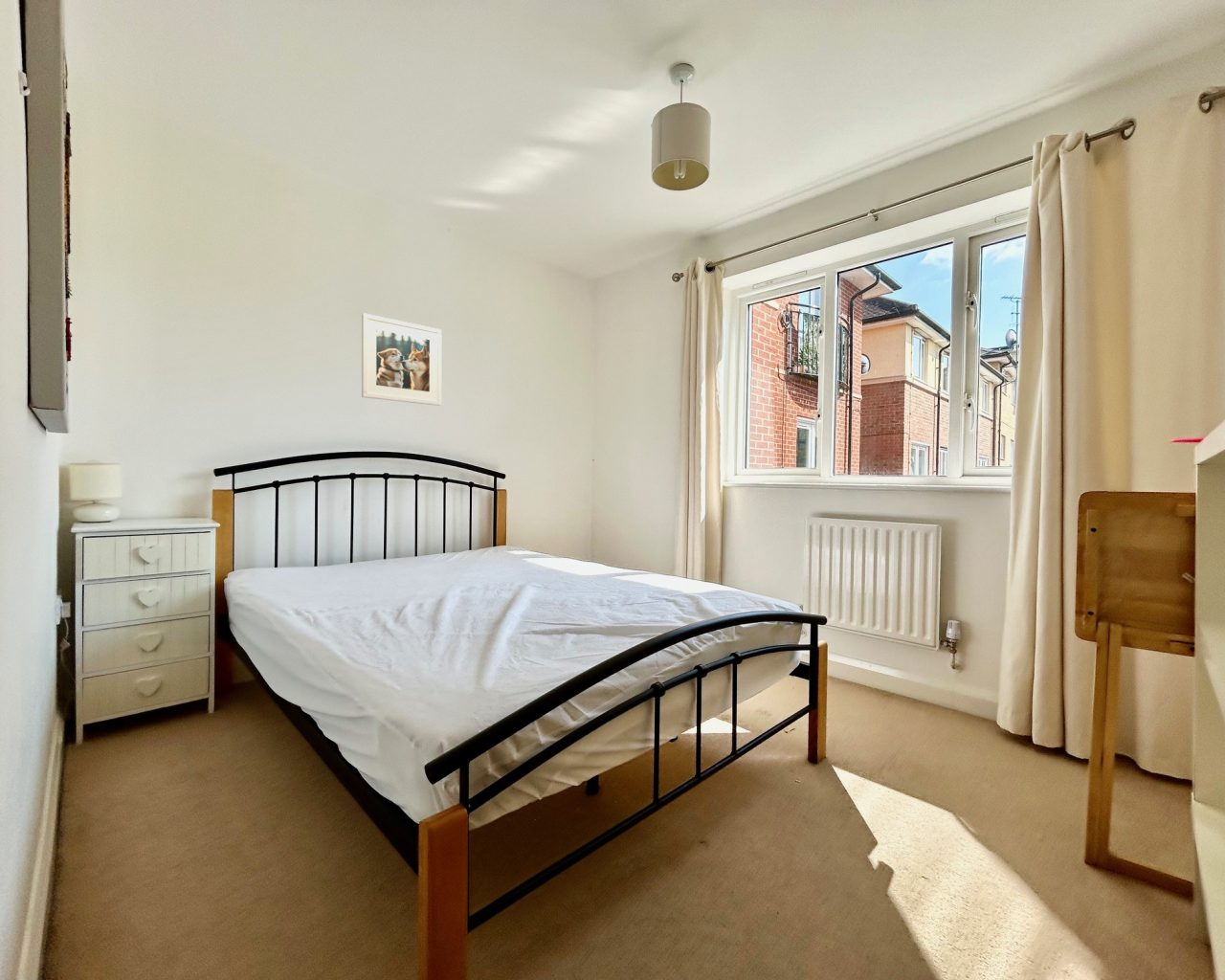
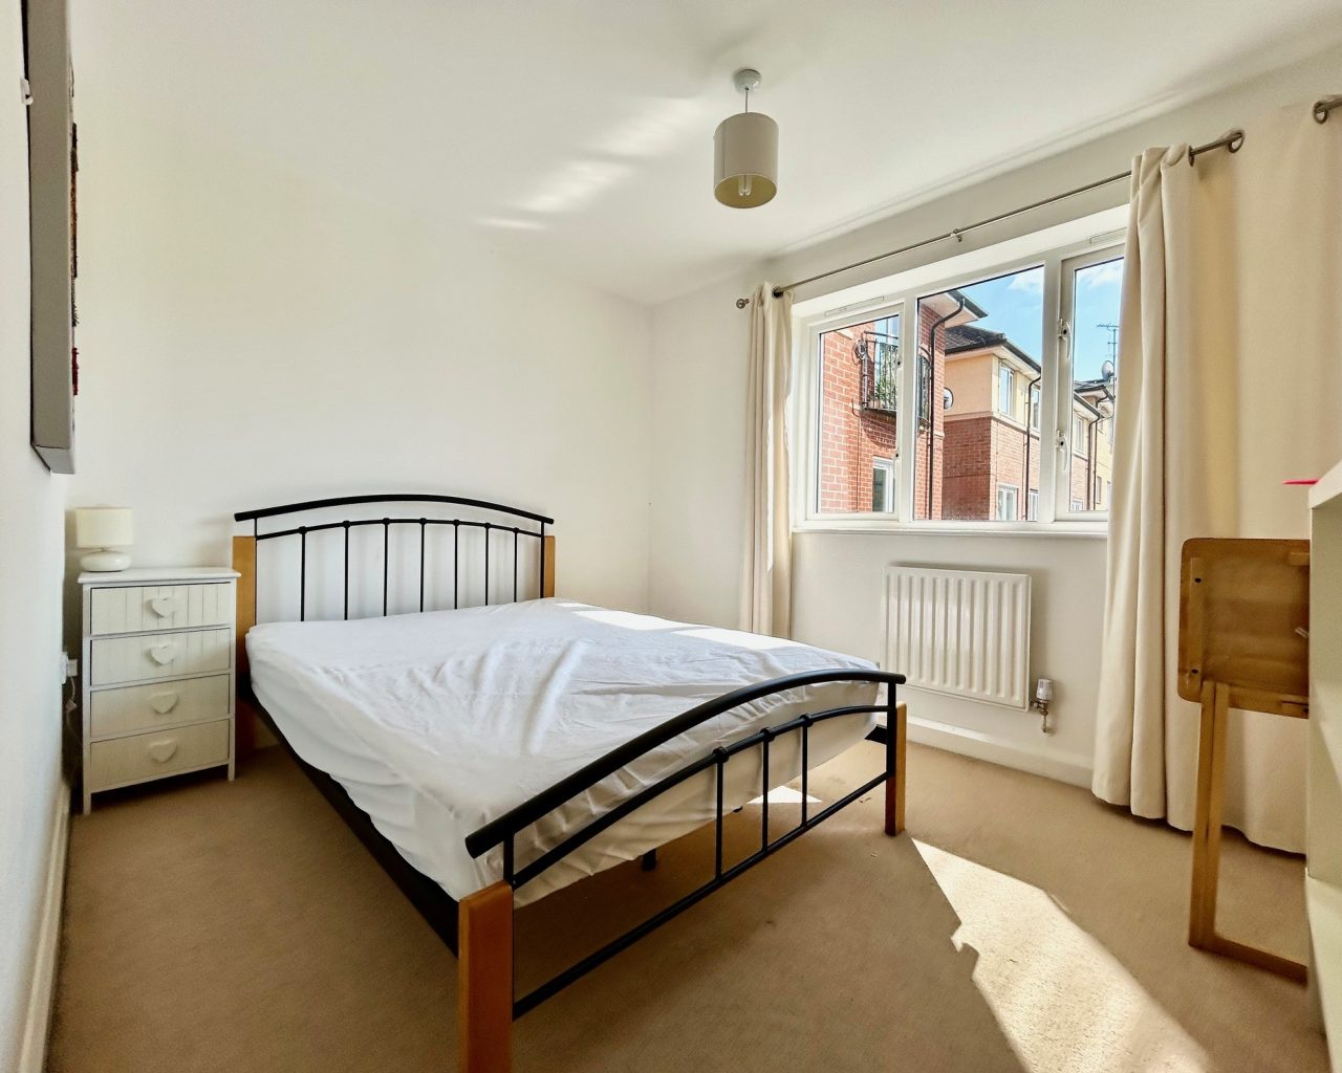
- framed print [361,312,442,407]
